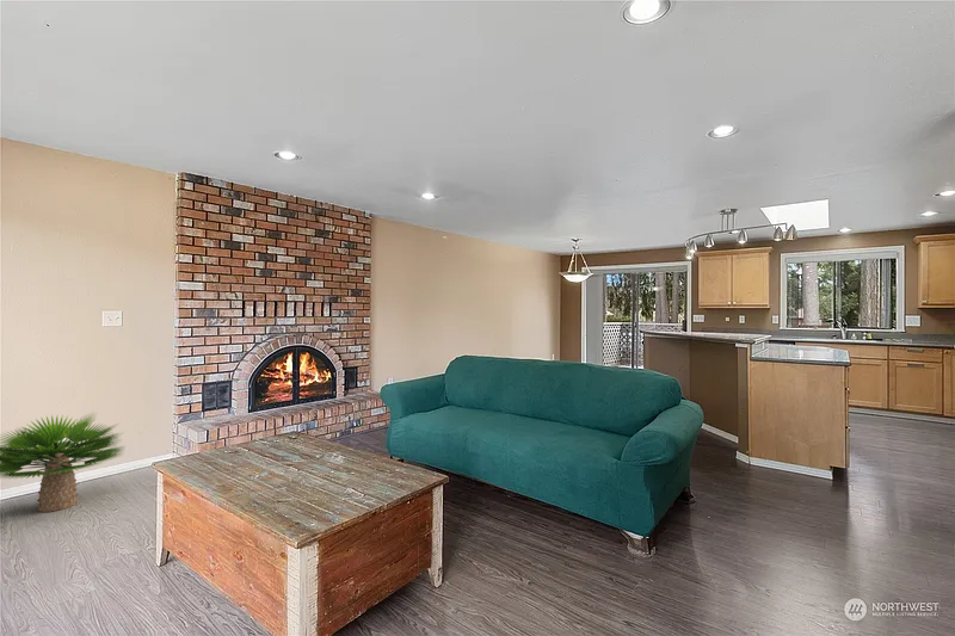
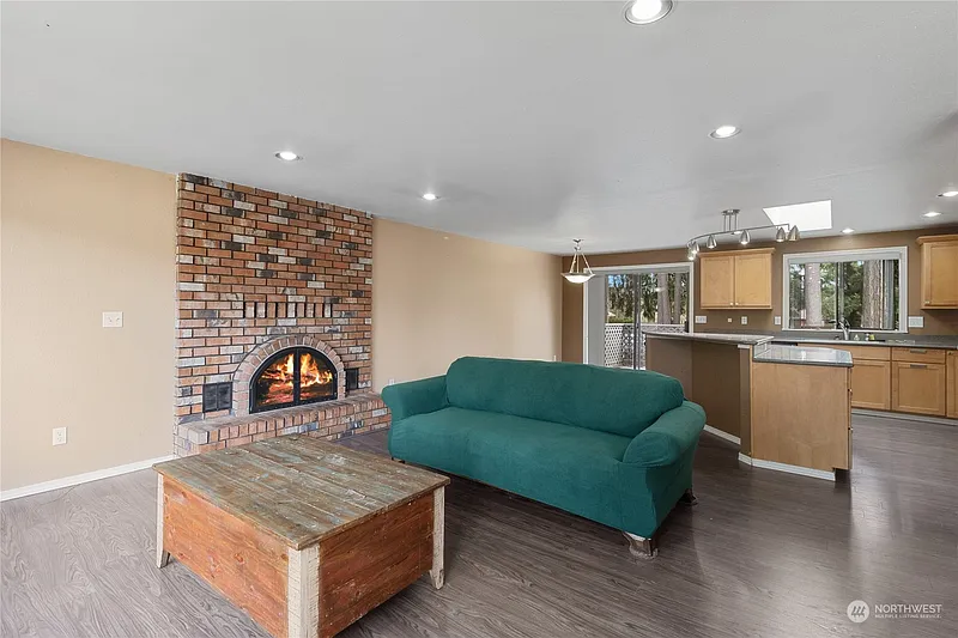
- potted plant [0,410,125,513]
